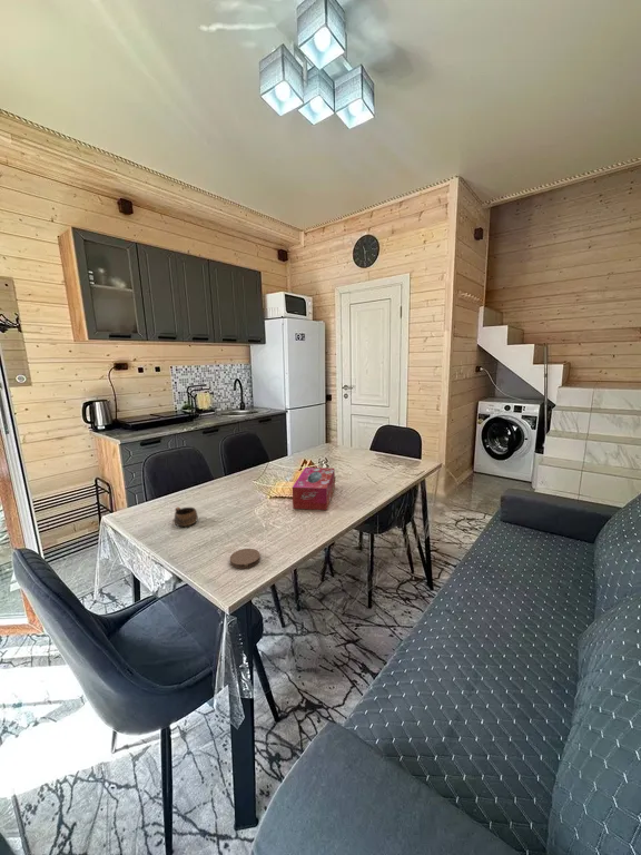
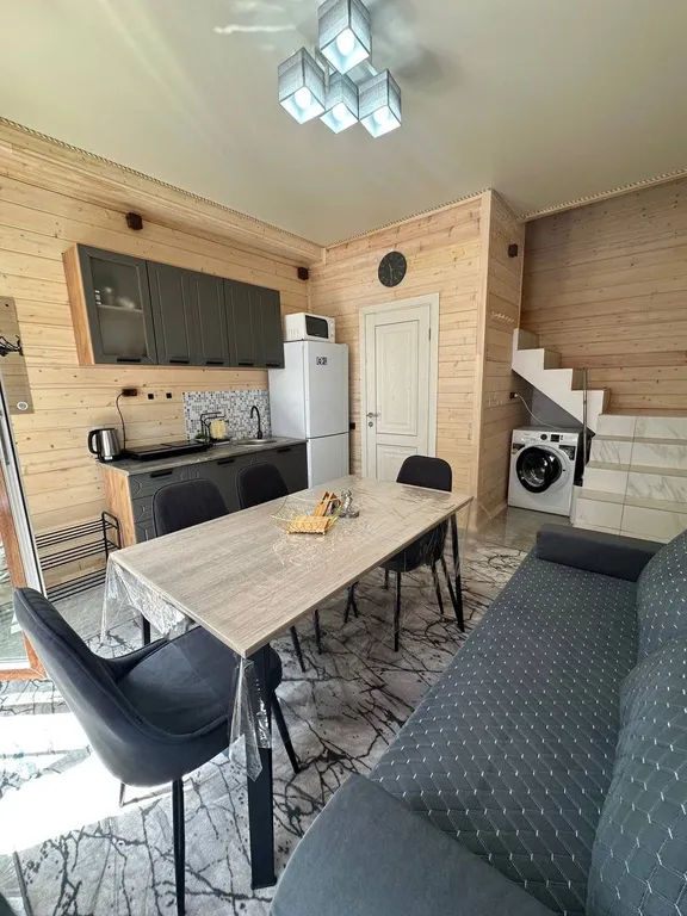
- coaster [229,548,262,570]
- cup [174,505,199,528]
- tissue box [292,466,336,511]
